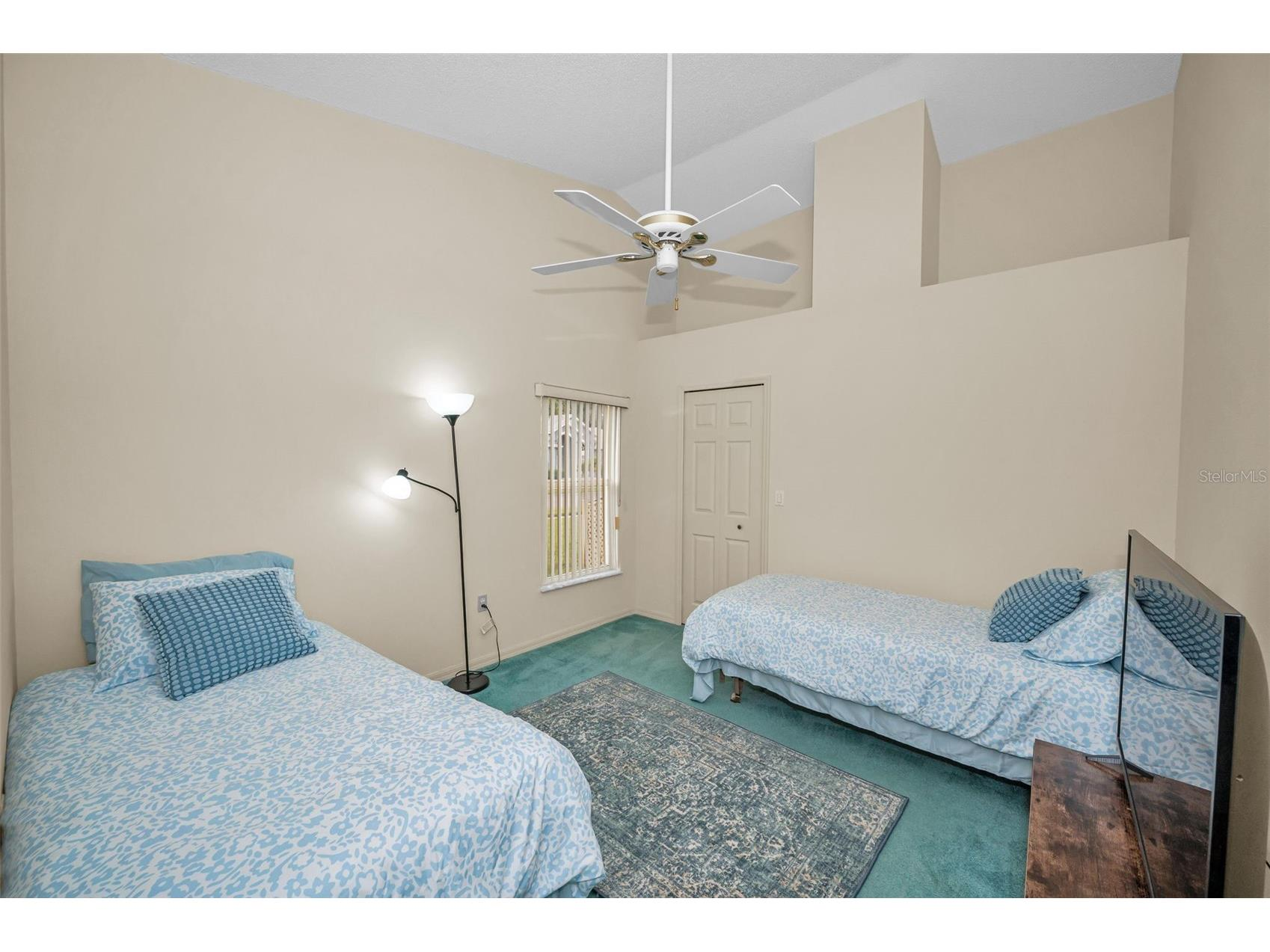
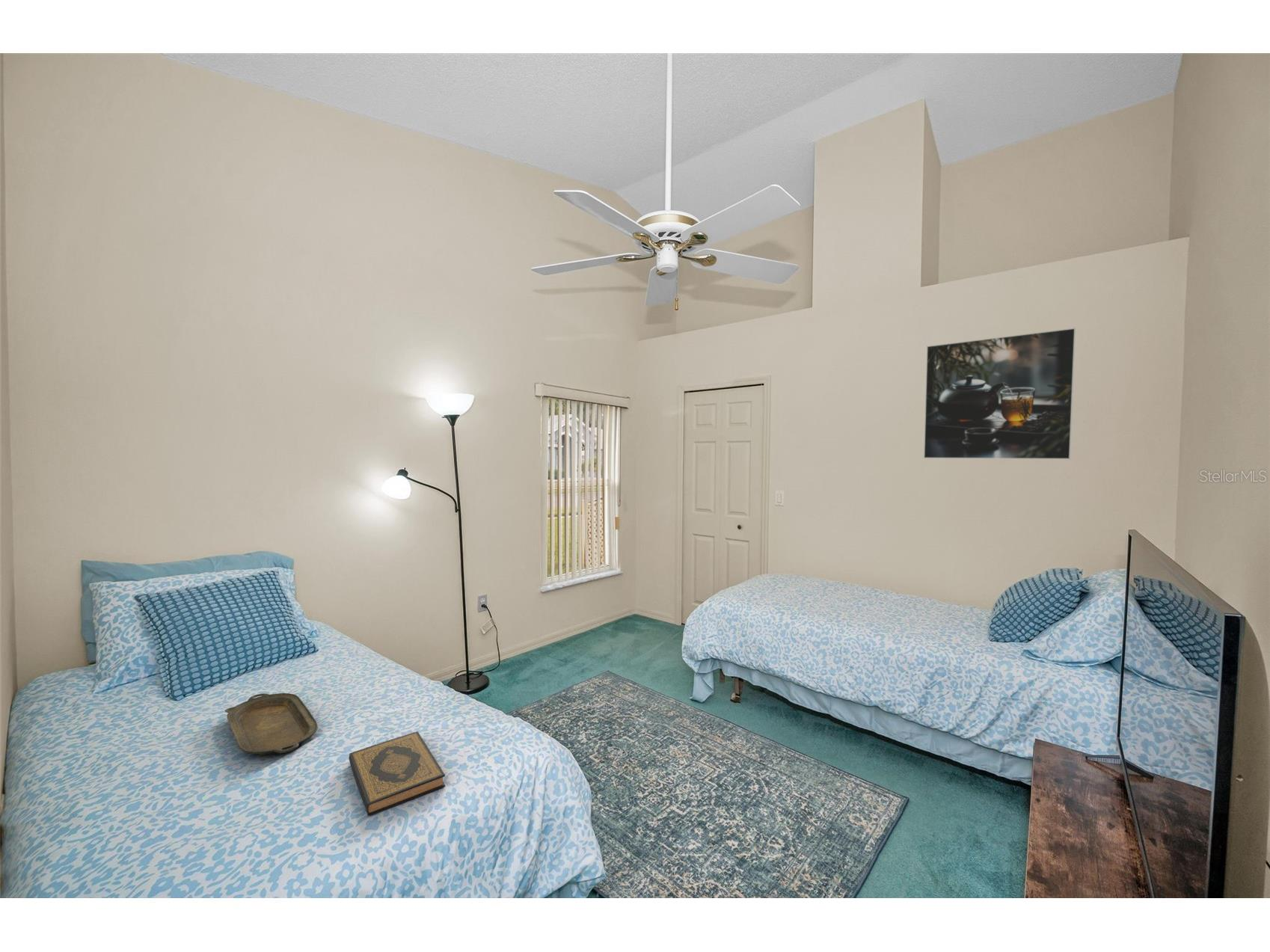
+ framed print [923,327,1076,460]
+ hardback book [349,731,446,816]
+ serving tray [224,692,319,755]
